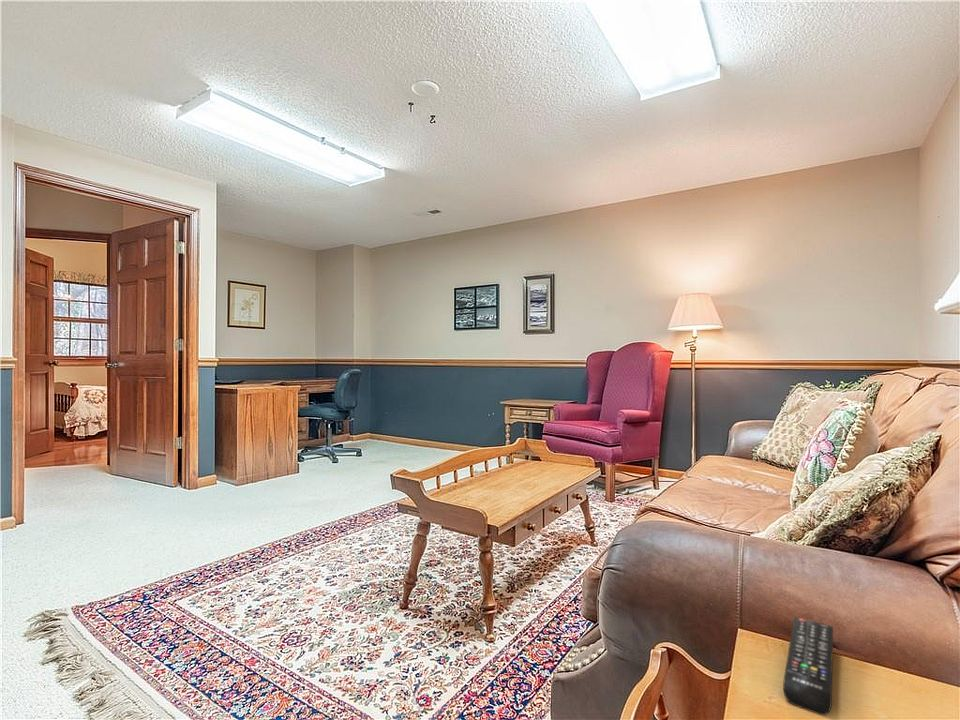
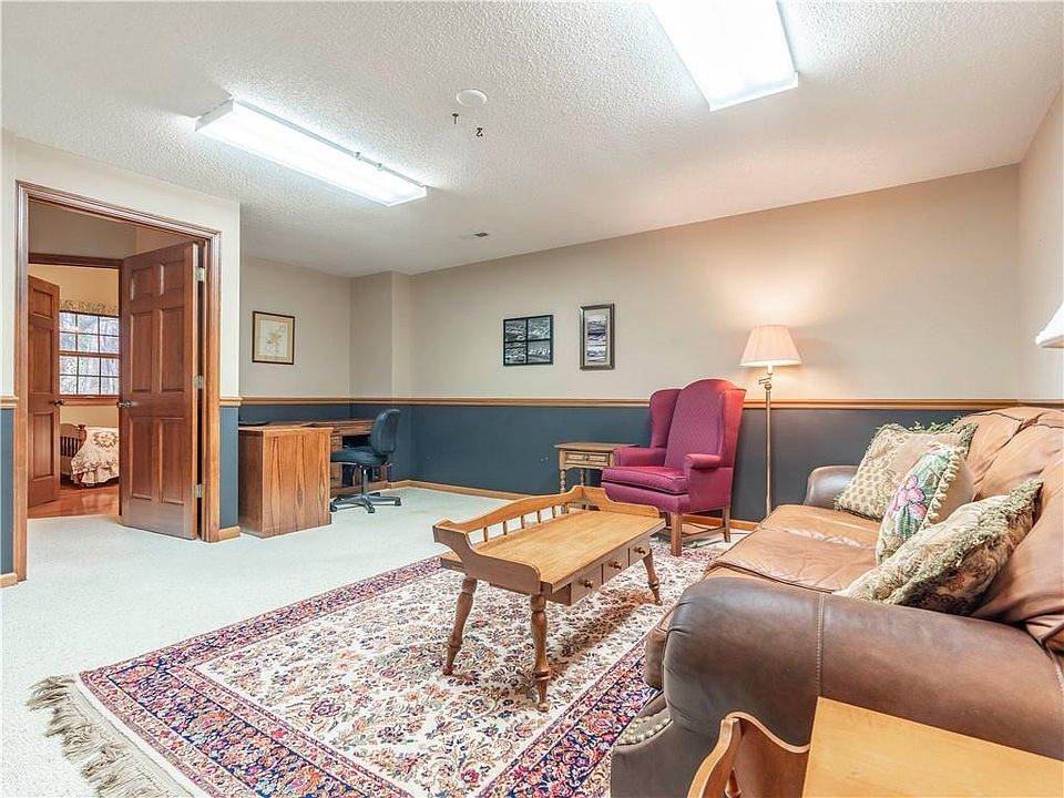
- remote control [782,615,834,716]
